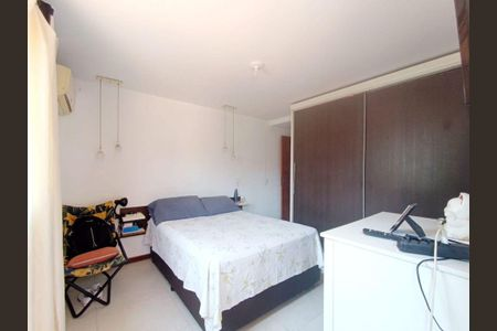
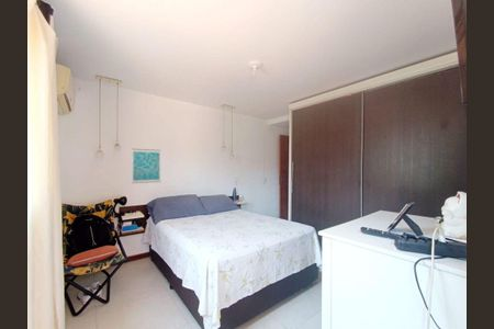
+ wall art [131,148,161,184]
